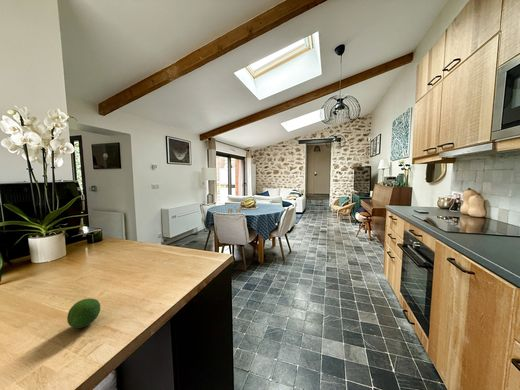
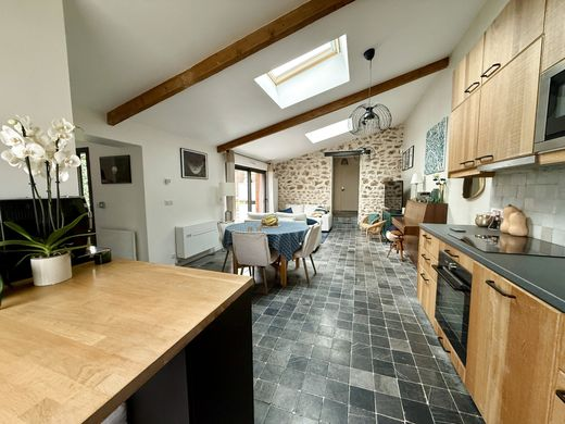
- fruit [66,297,101,329]
